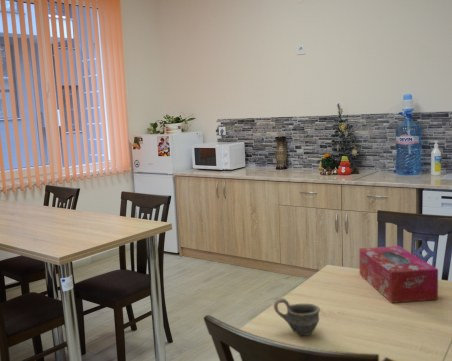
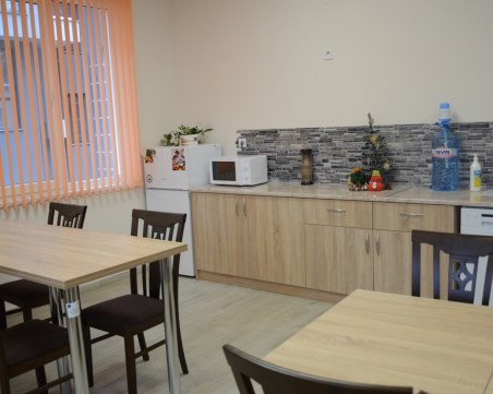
- tissue box [358,245,439,304]
- cup [273,297,321,336]
